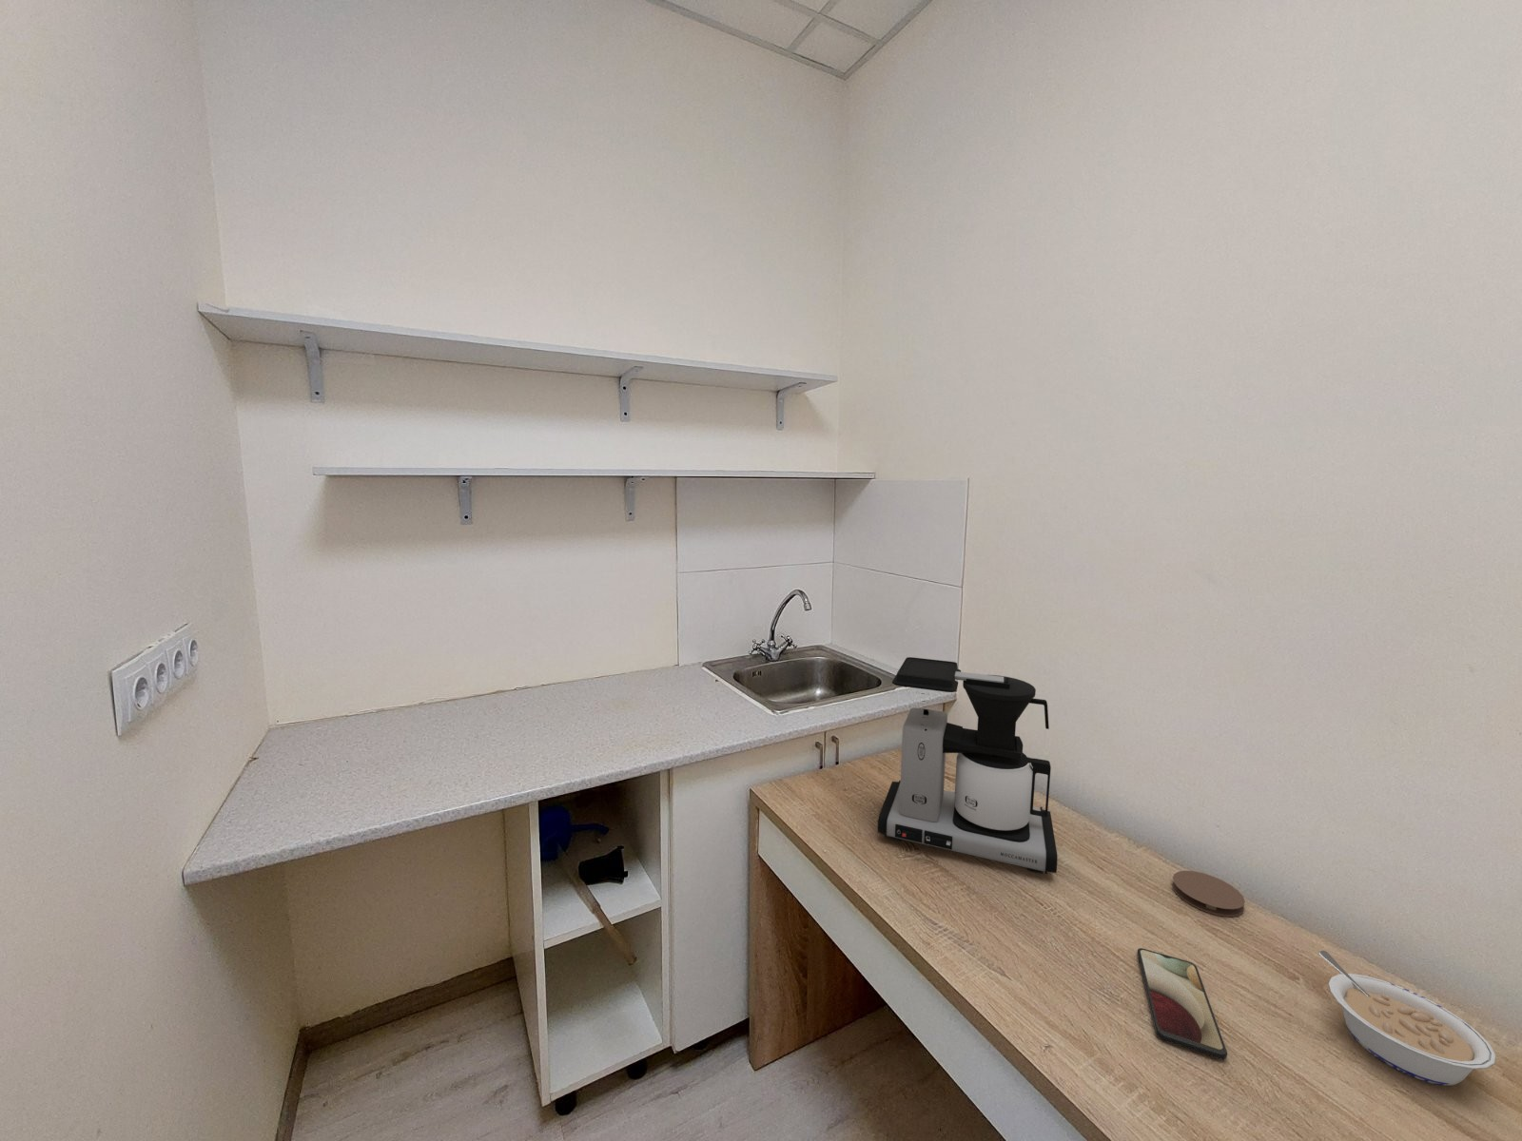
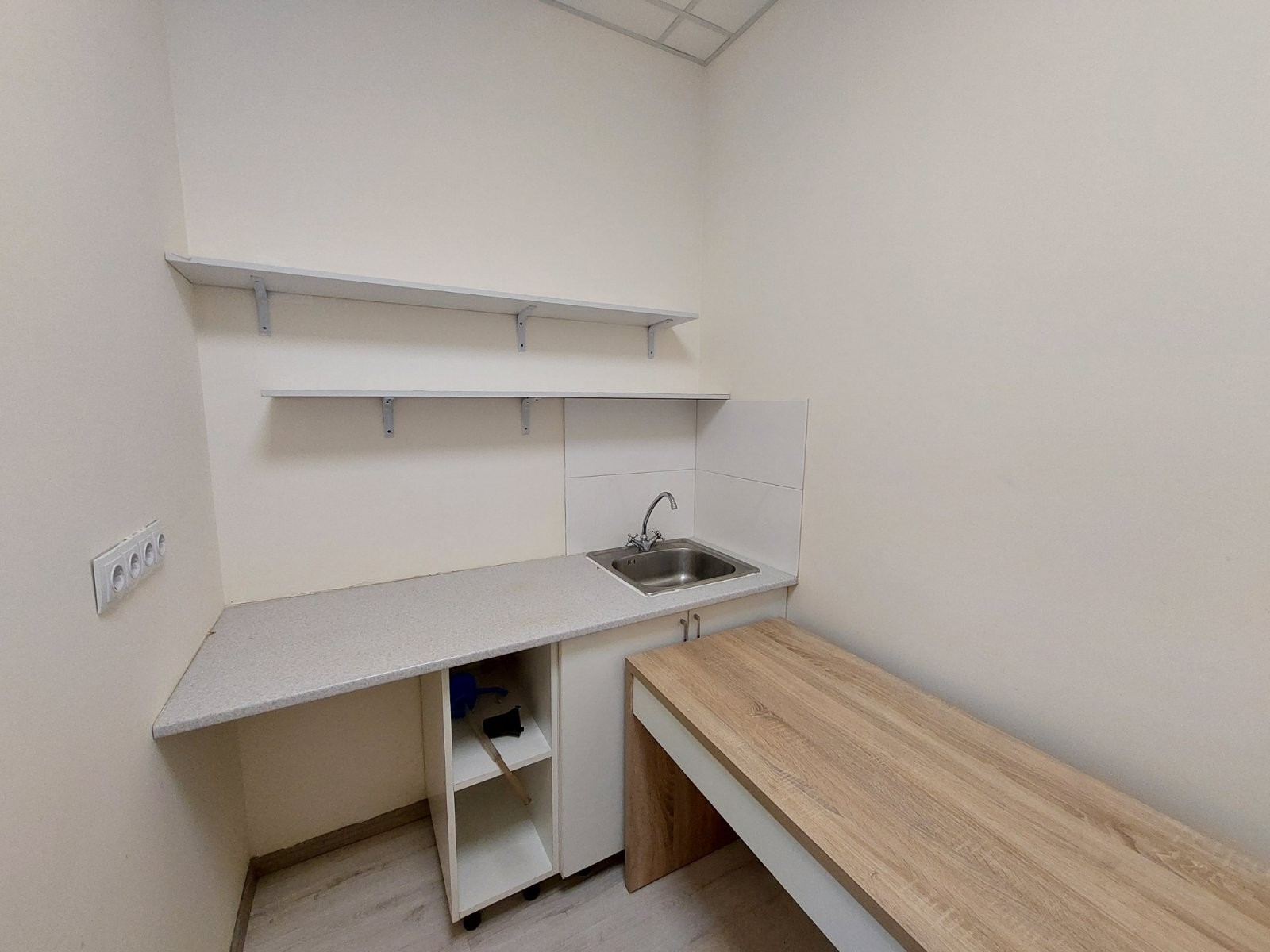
- smartphone [1137,947,1228,1061]
- coaster [1171,870,1246,918]
- coffee maker [877,656,1058,875]
- legume [1318,950,1497,1087]
